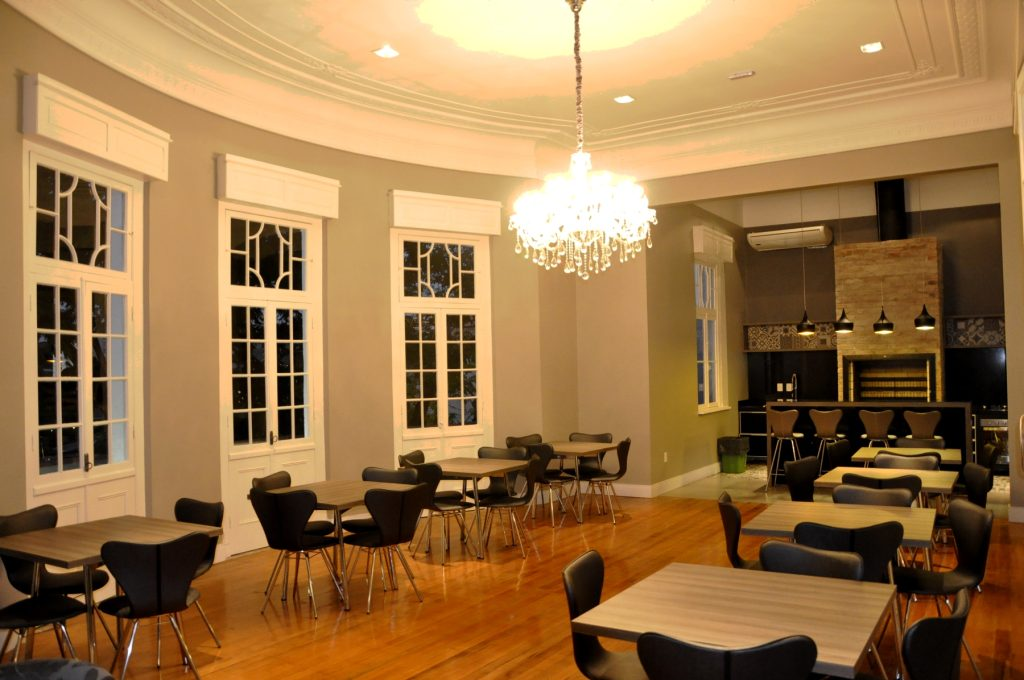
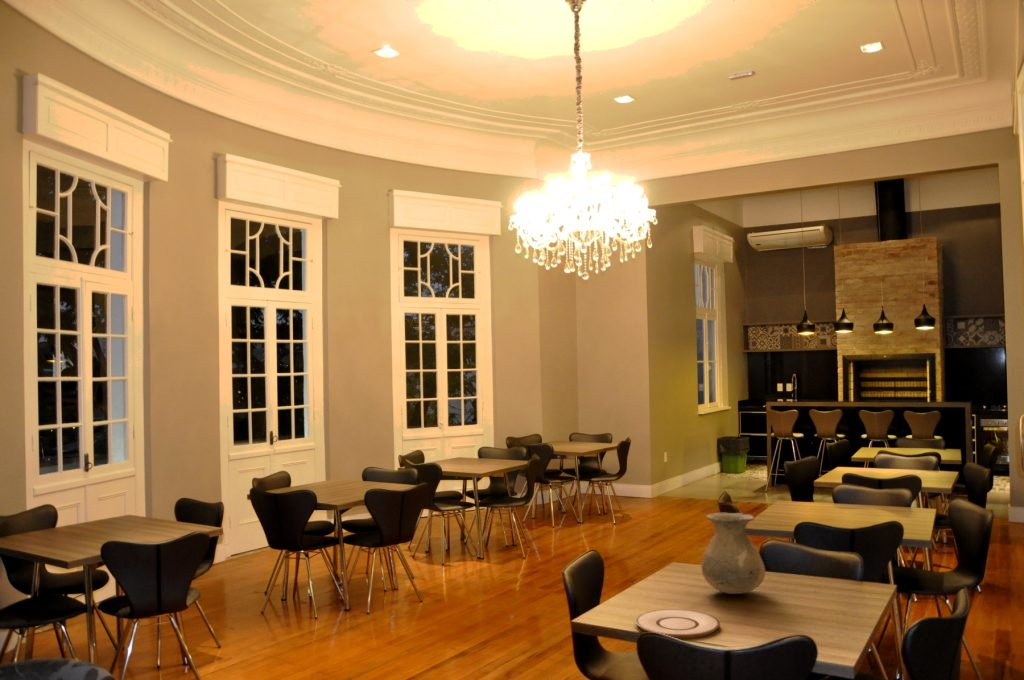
+ vase [701,512,766,595]
+ plate [635,608,721,639]
